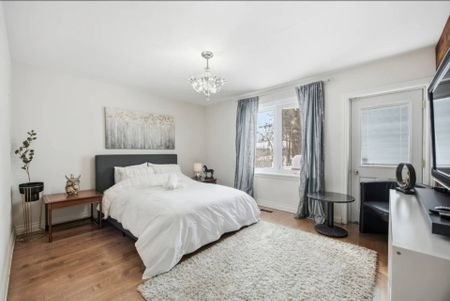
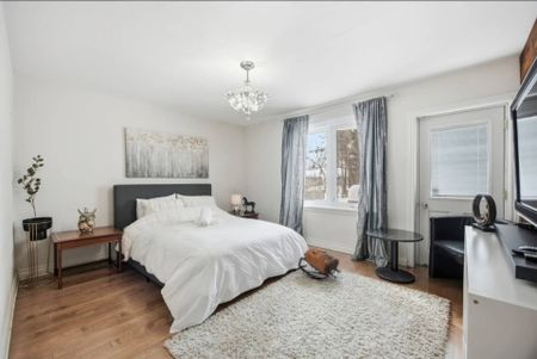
+ backpack [297,248,342,281]
